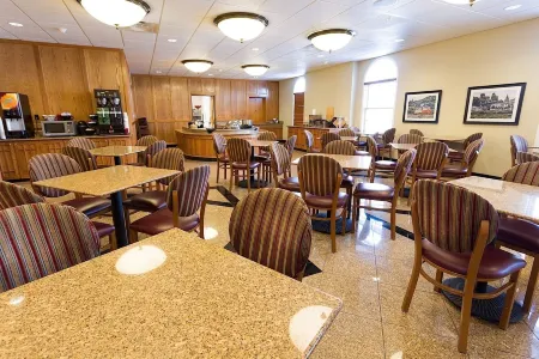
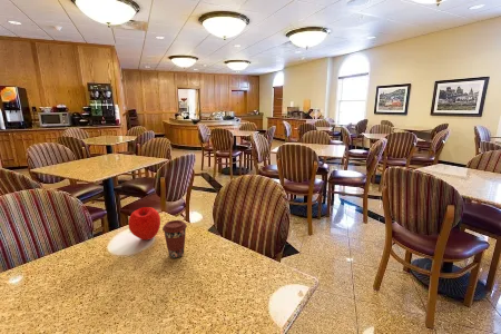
+ coffee cup [161,219,188,259]
+ apple [128,206,161,242]
